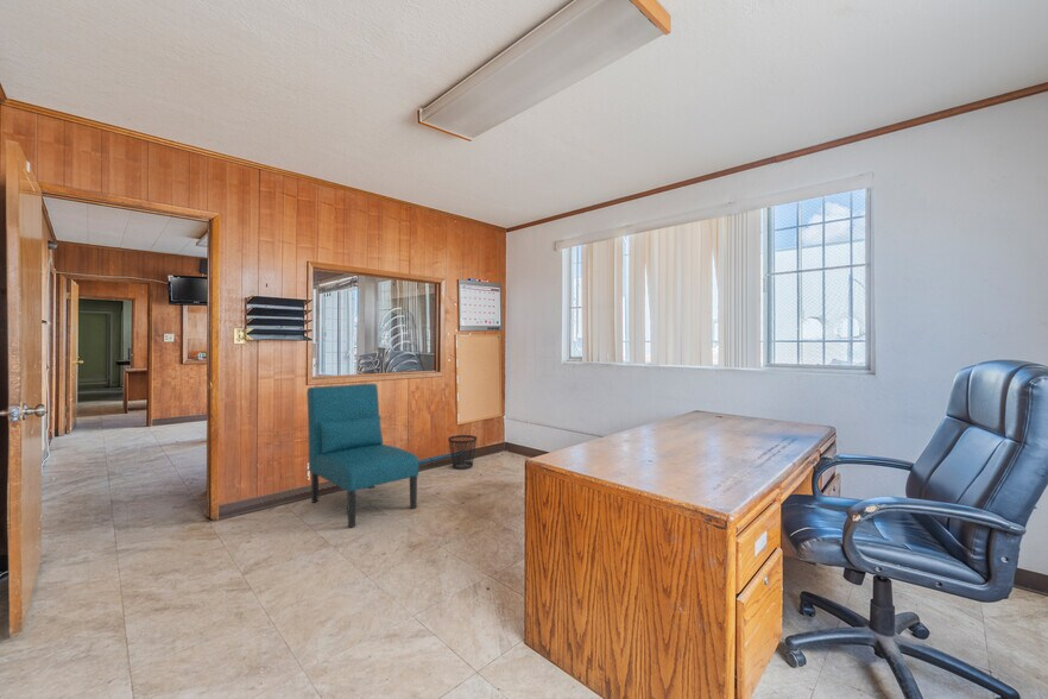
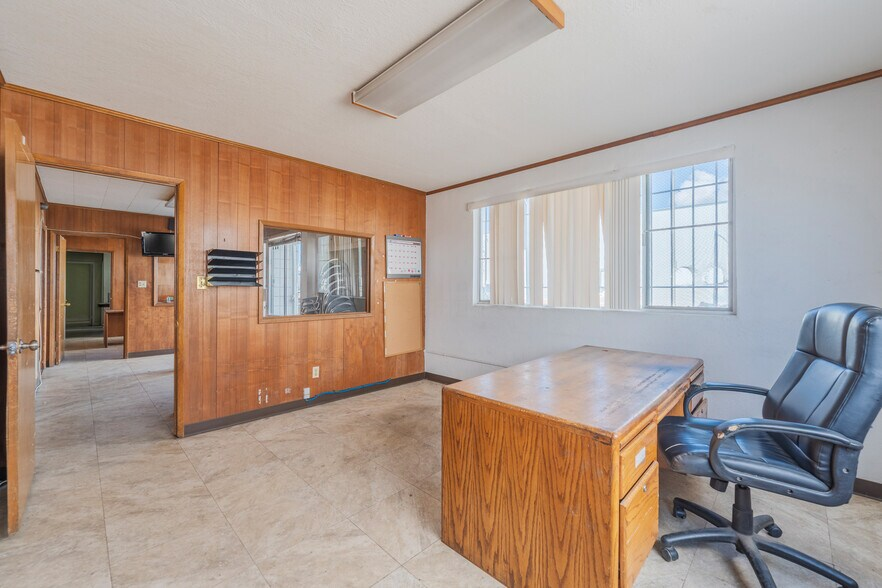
- wastebasket [447,434,478,471]
- chair [305,383,419,529]
